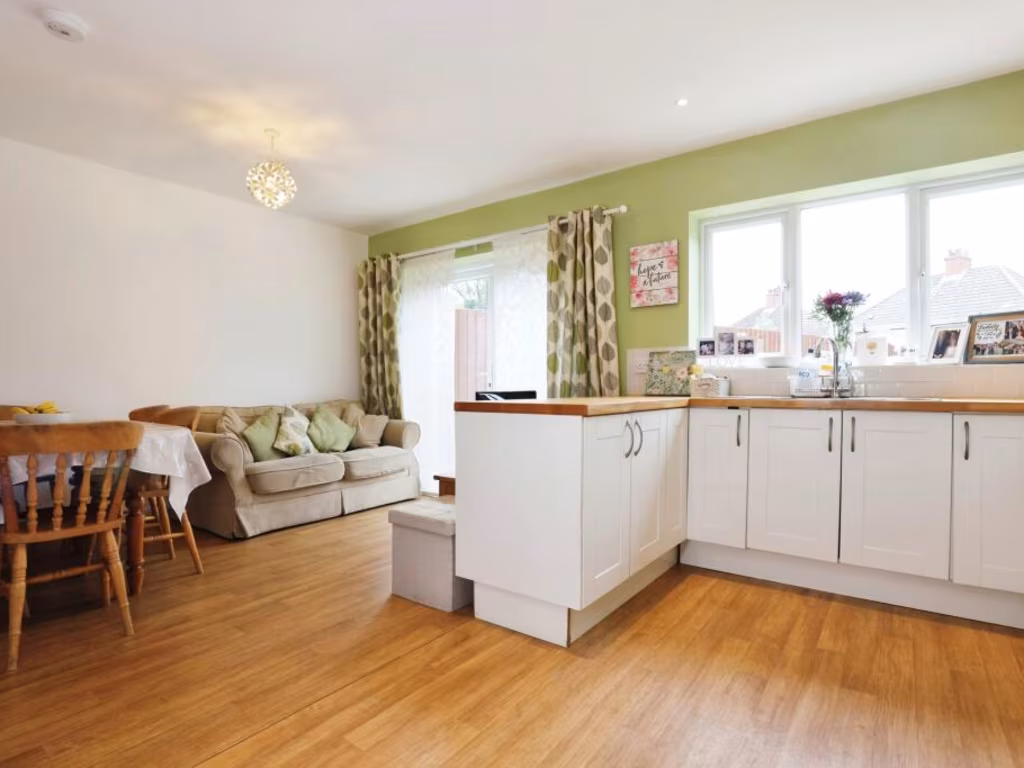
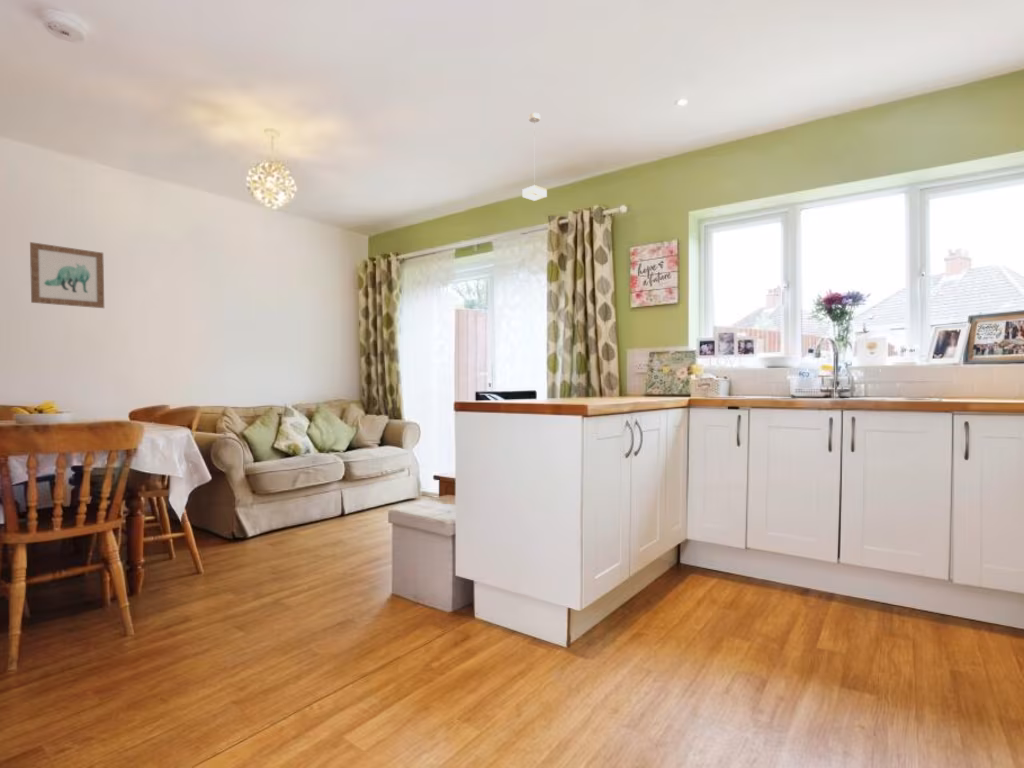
+ pendant lamp [521,112,548,202]
+ wall art [29,241,105,309]
